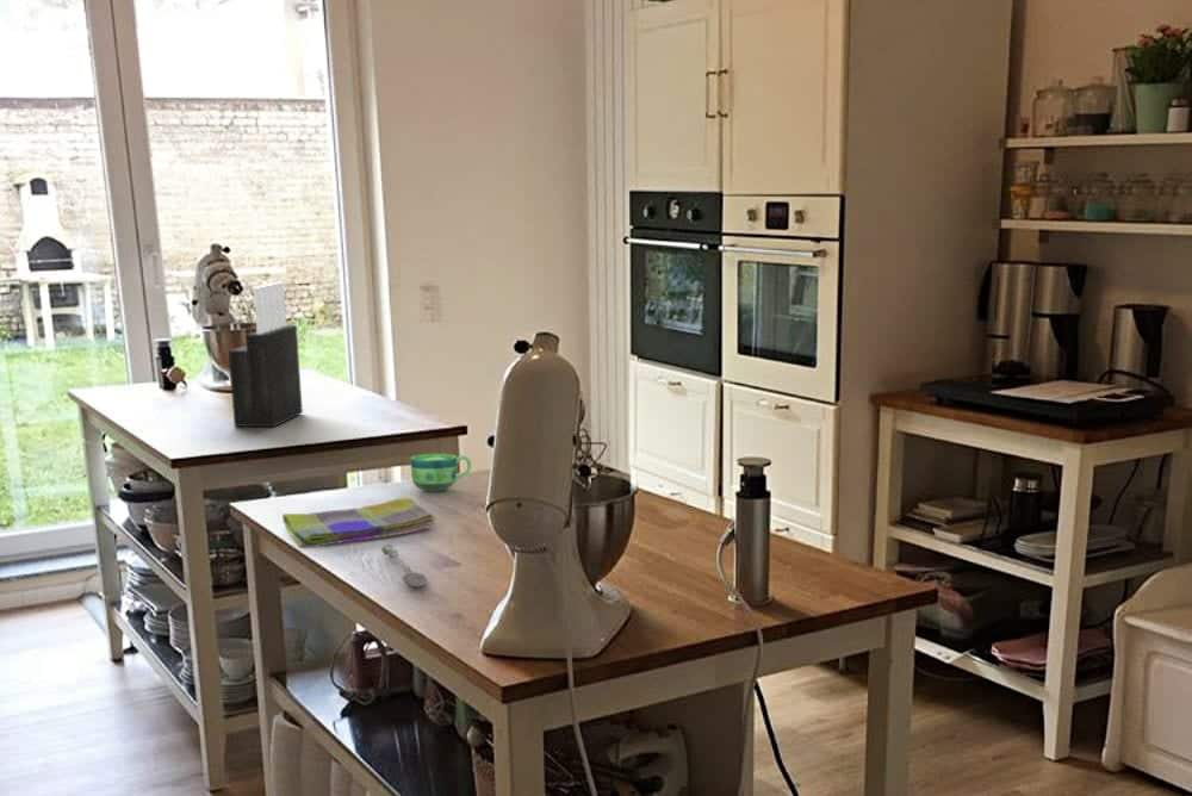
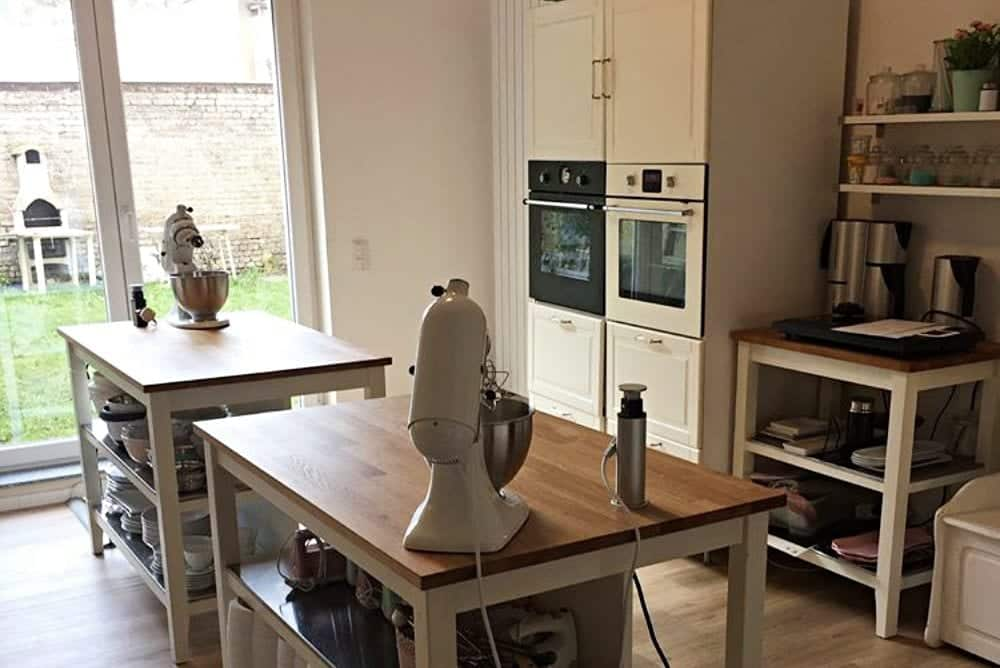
- soupspoon [380,542,429,589]
- knife block [228,280,304,429]
- cup [410,453,473,492]
- dish towel [281,496,437,549]
